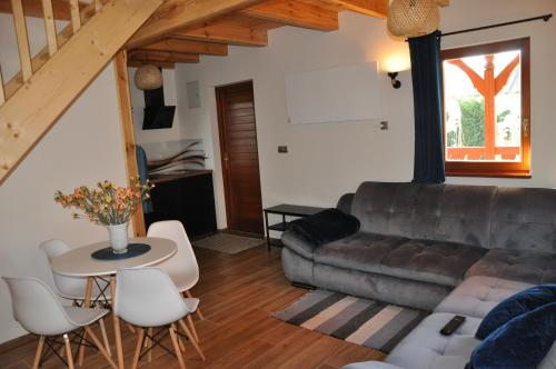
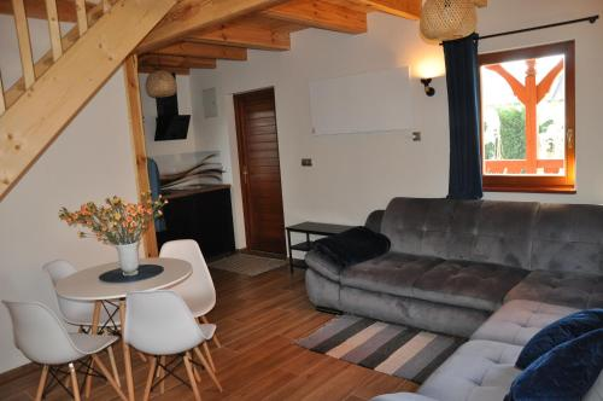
- remote control [438,313,467,337]
